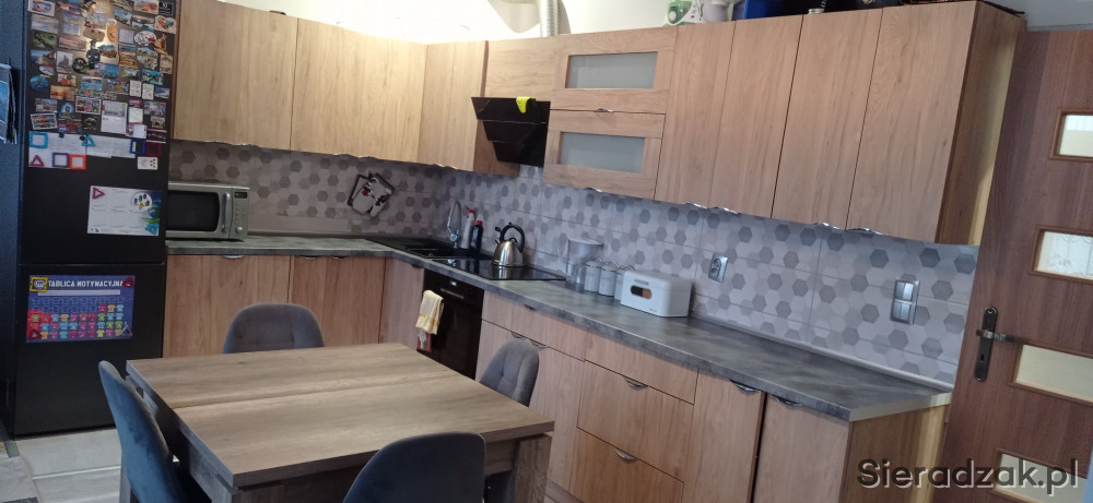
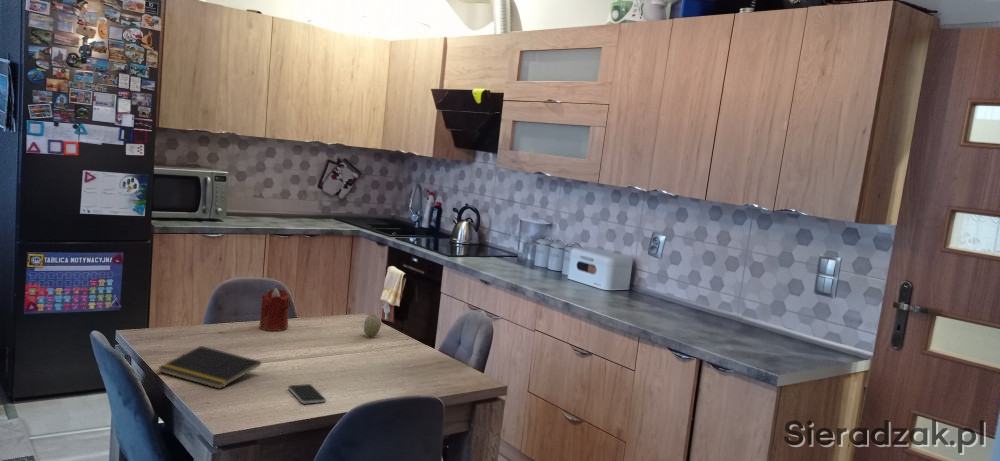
+ smartphone [287,383,327,404]
+ candle [259,287,291,332]
+ fruit [363,314,382,337]
+ notepad [157,345,262,390]
